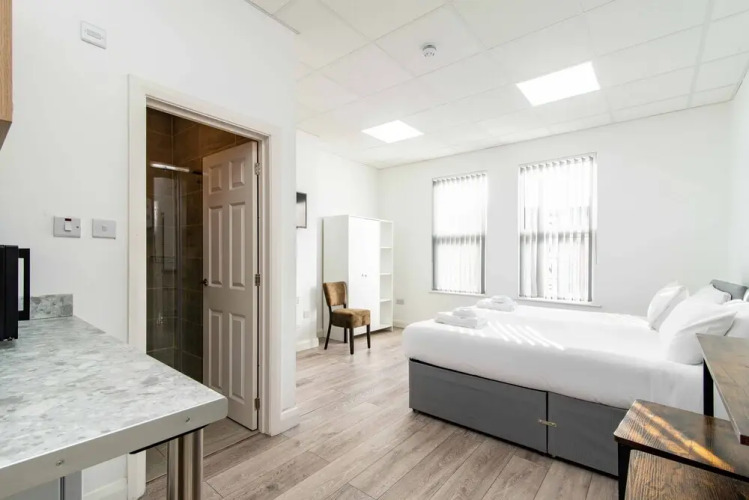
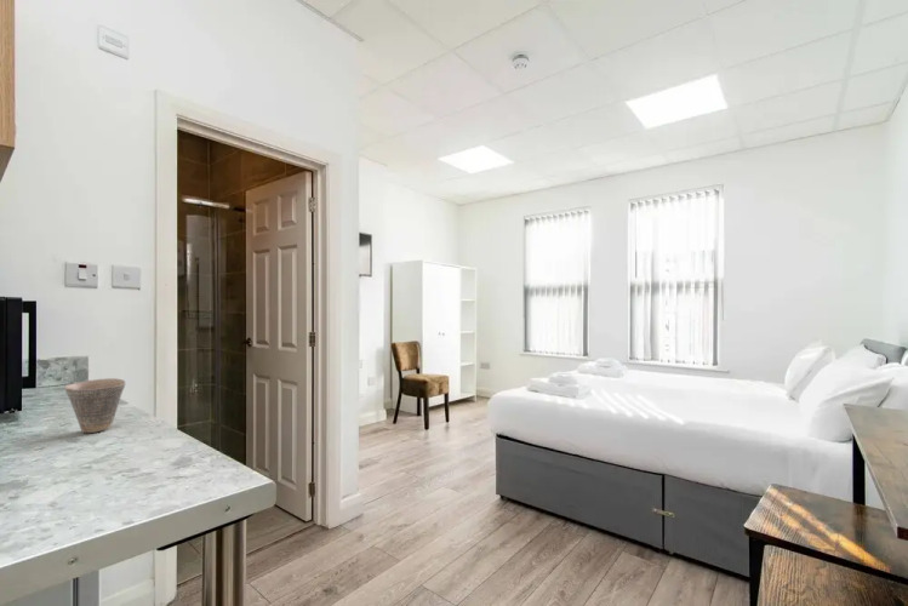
+ cup [64,377,126,434]
